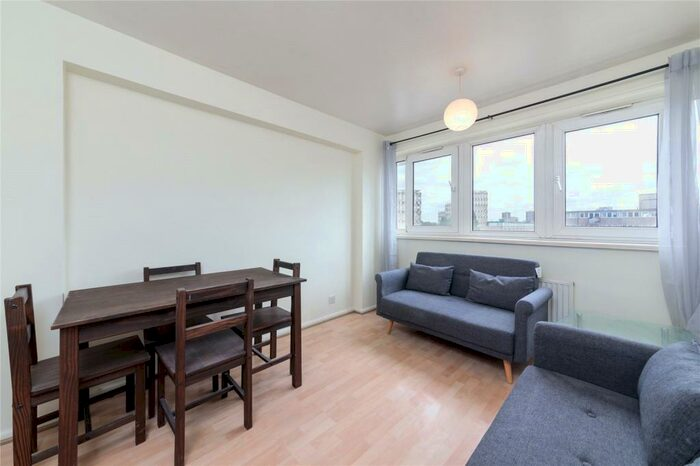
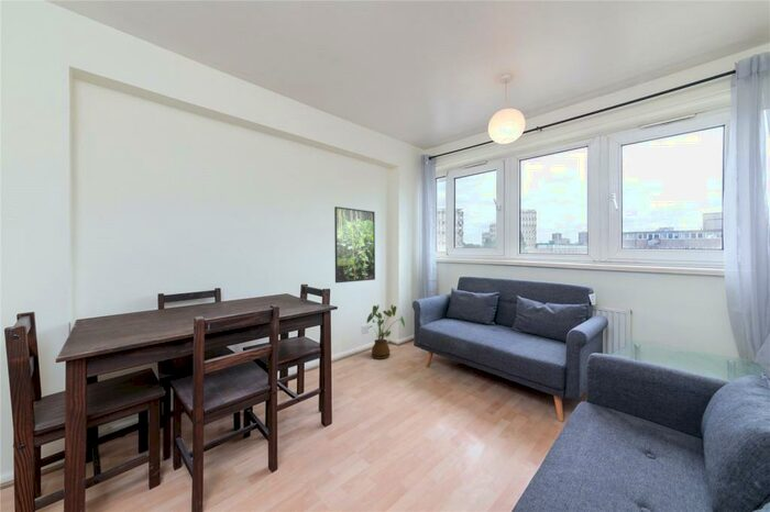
+ house plant [365,303,406,360]
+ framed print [333,205,376,283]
